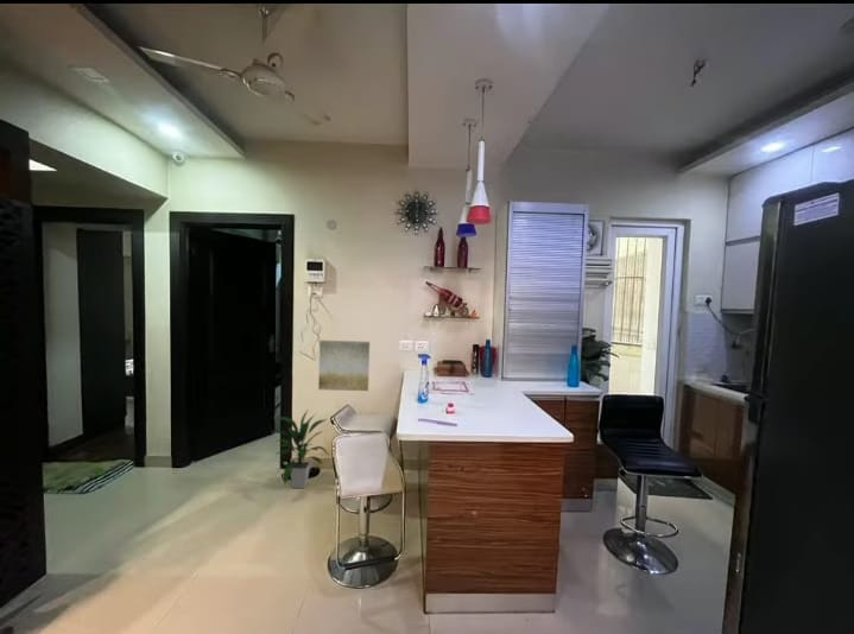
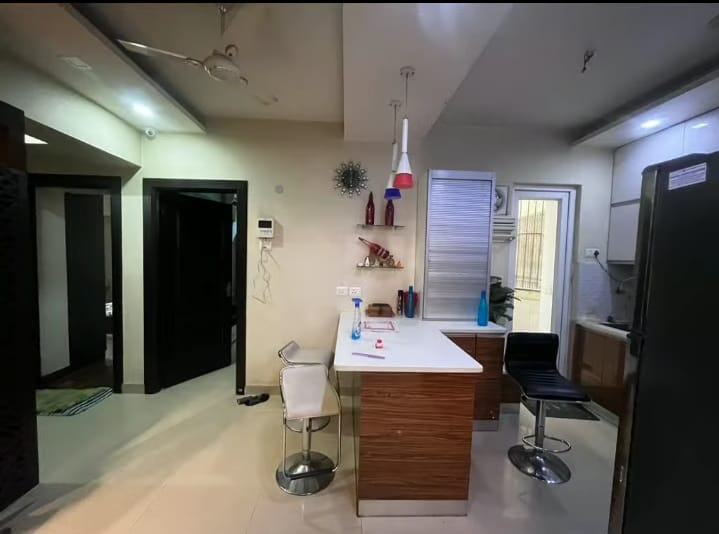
- wall art [317,340,371,392]
- indoor plant [272,407,331,489]
